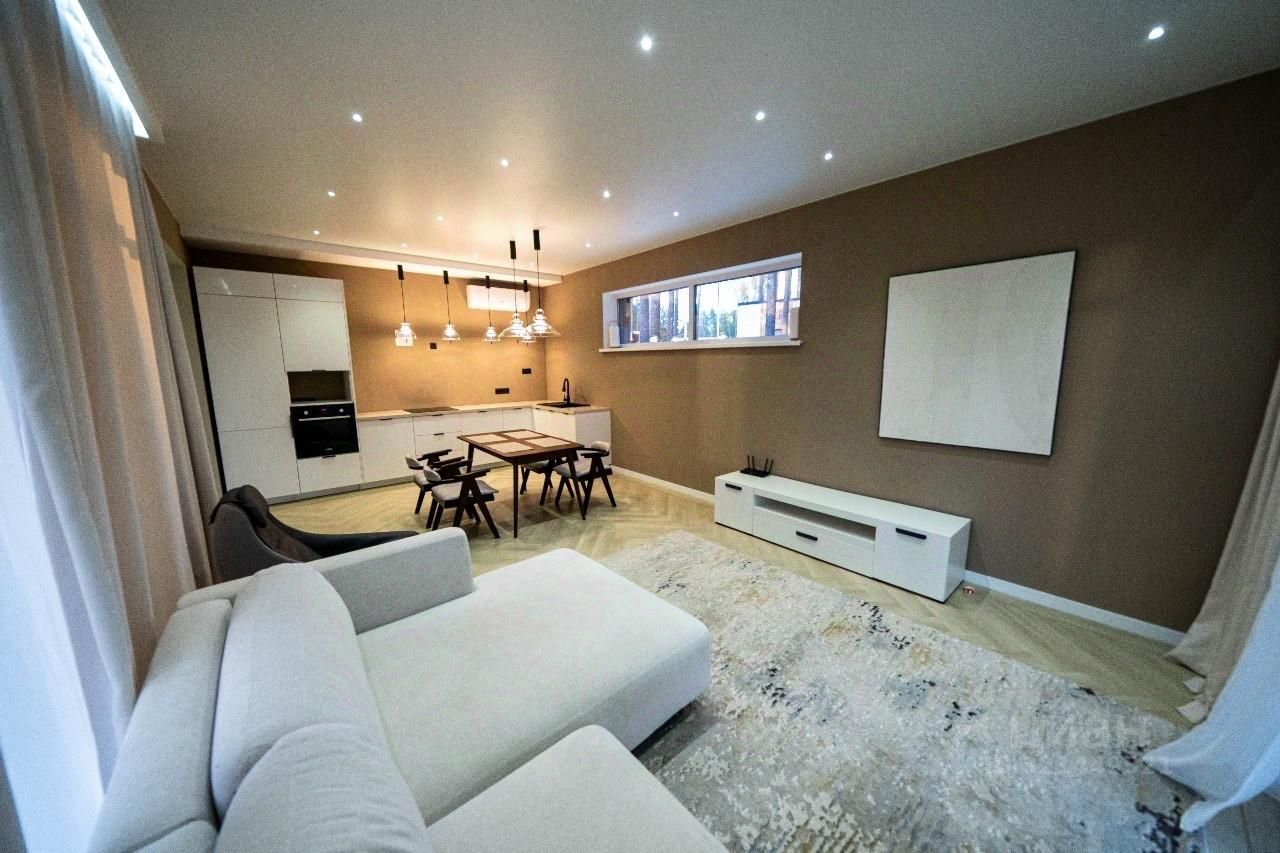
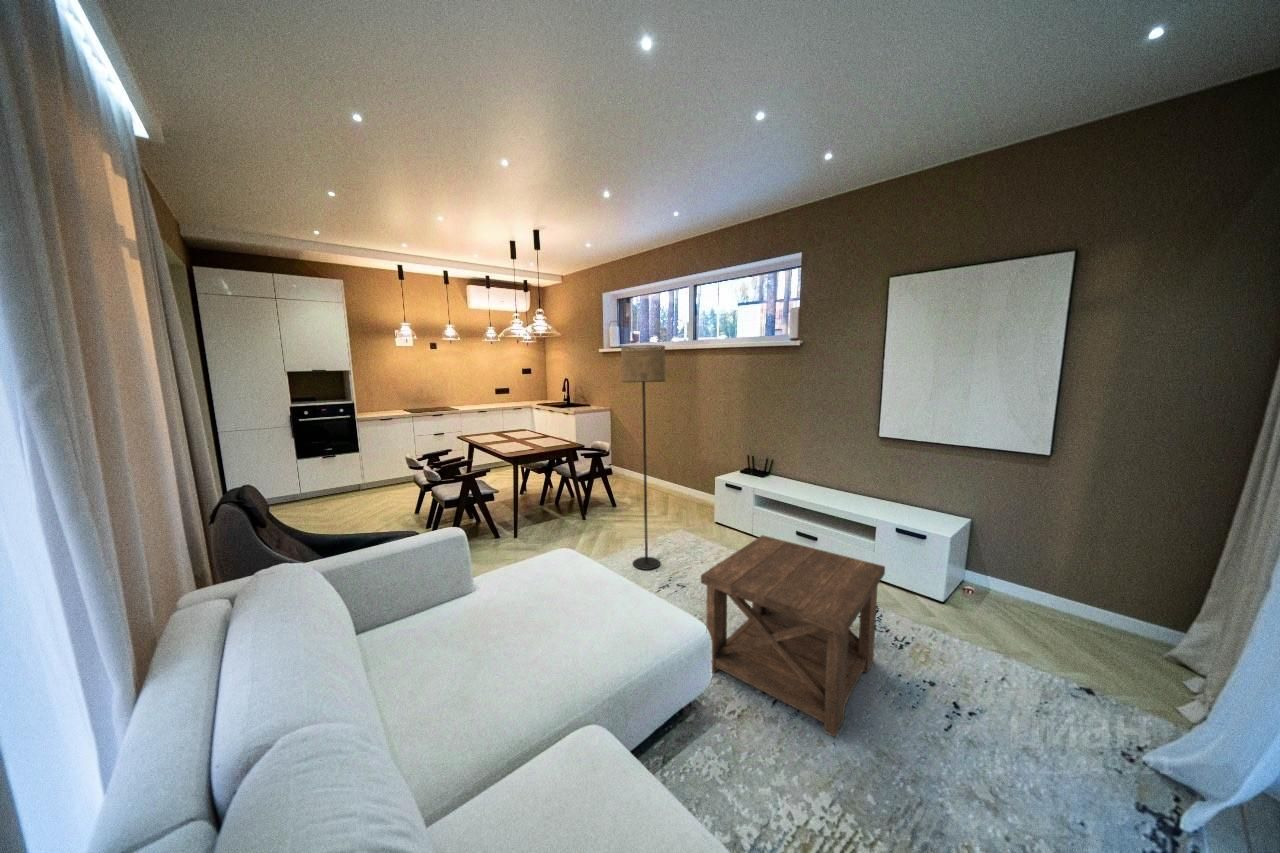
+ side table [700,534,886,738]
+ floor lamp [620,344,667,571]
